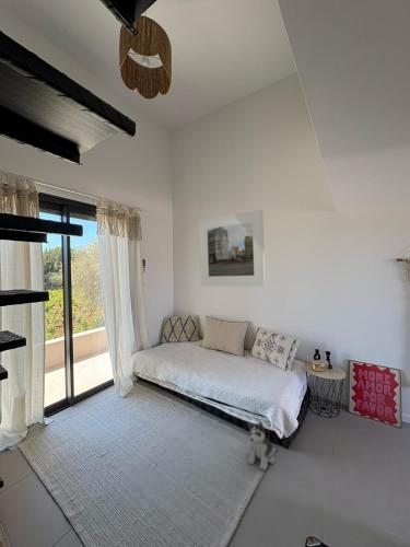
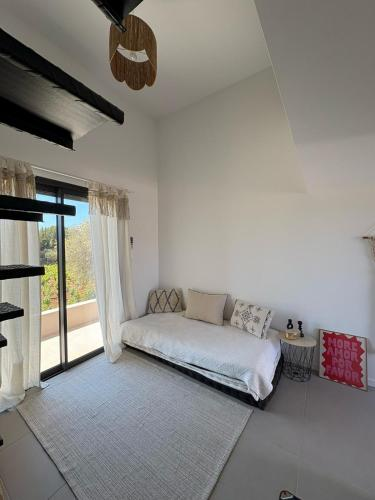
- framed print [198,209,266,287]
- plush toy [246,420,276,472]
